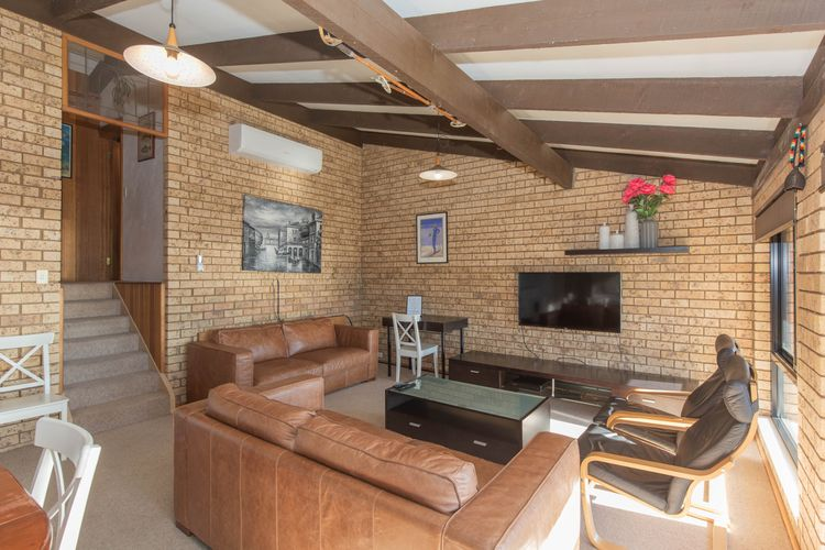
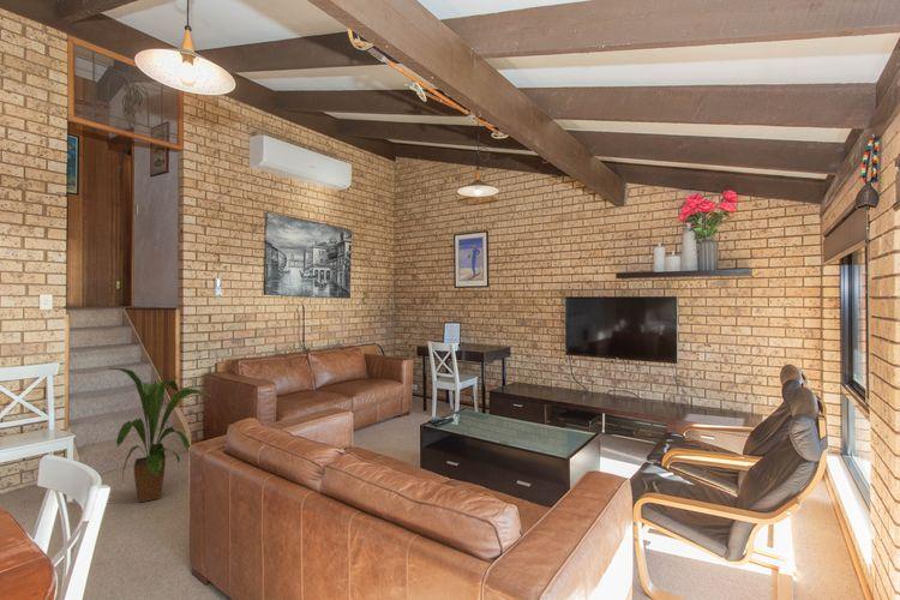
+ house plant [108,367,212,504]
